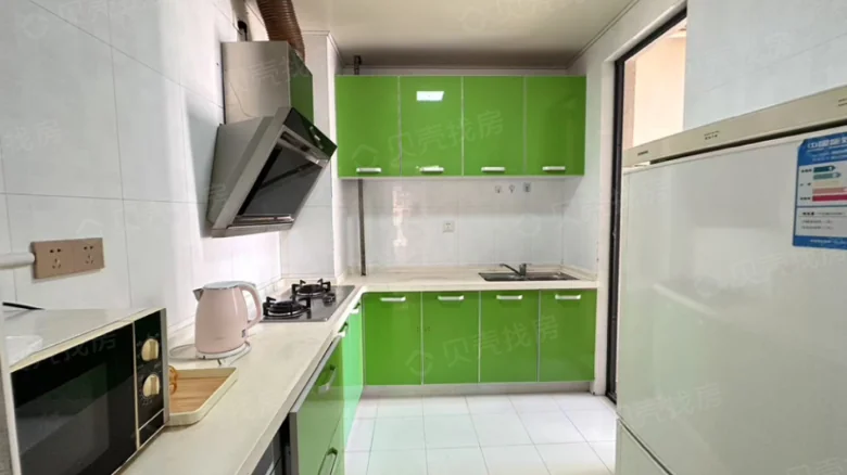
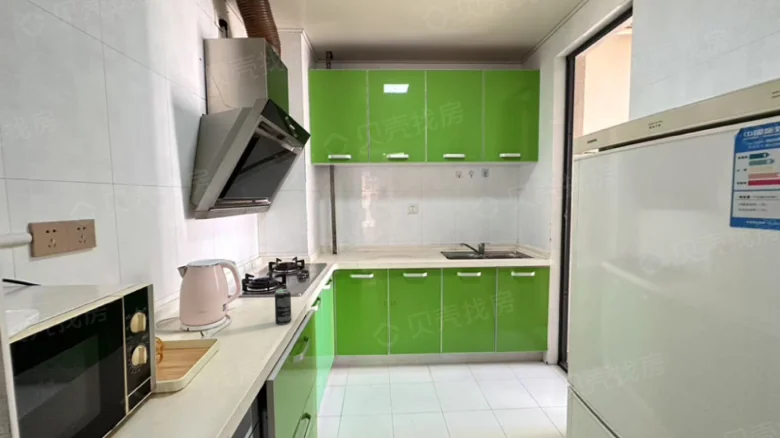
+ beverage can [274,288,292,326]
